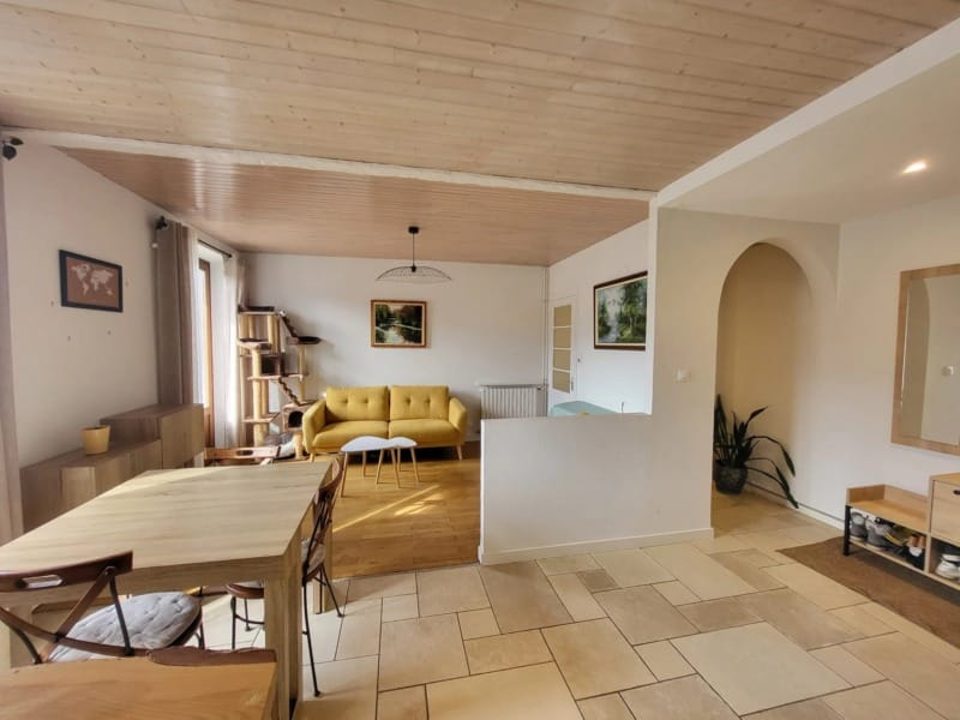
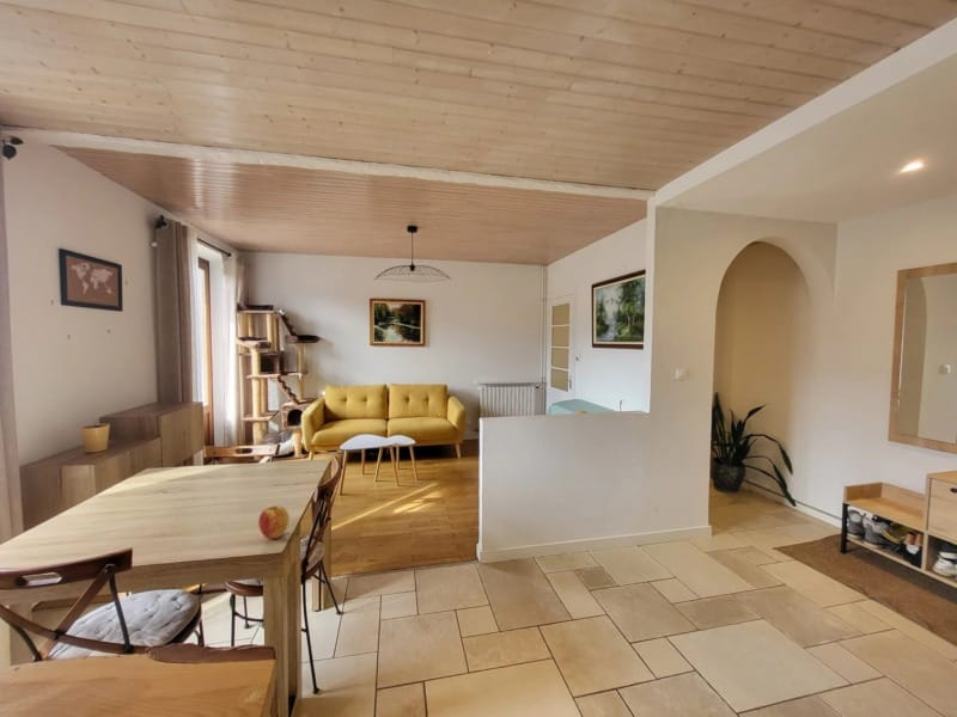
+ apple [257,504,291,540]
